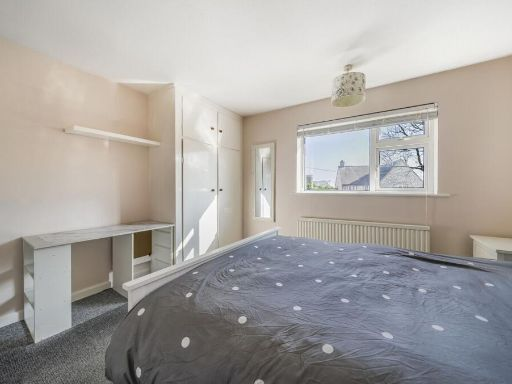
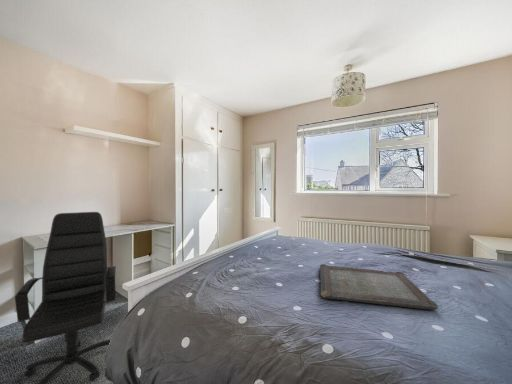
+ serving tray [319,263,439,311]
+ office chair [14,211,117,384]
